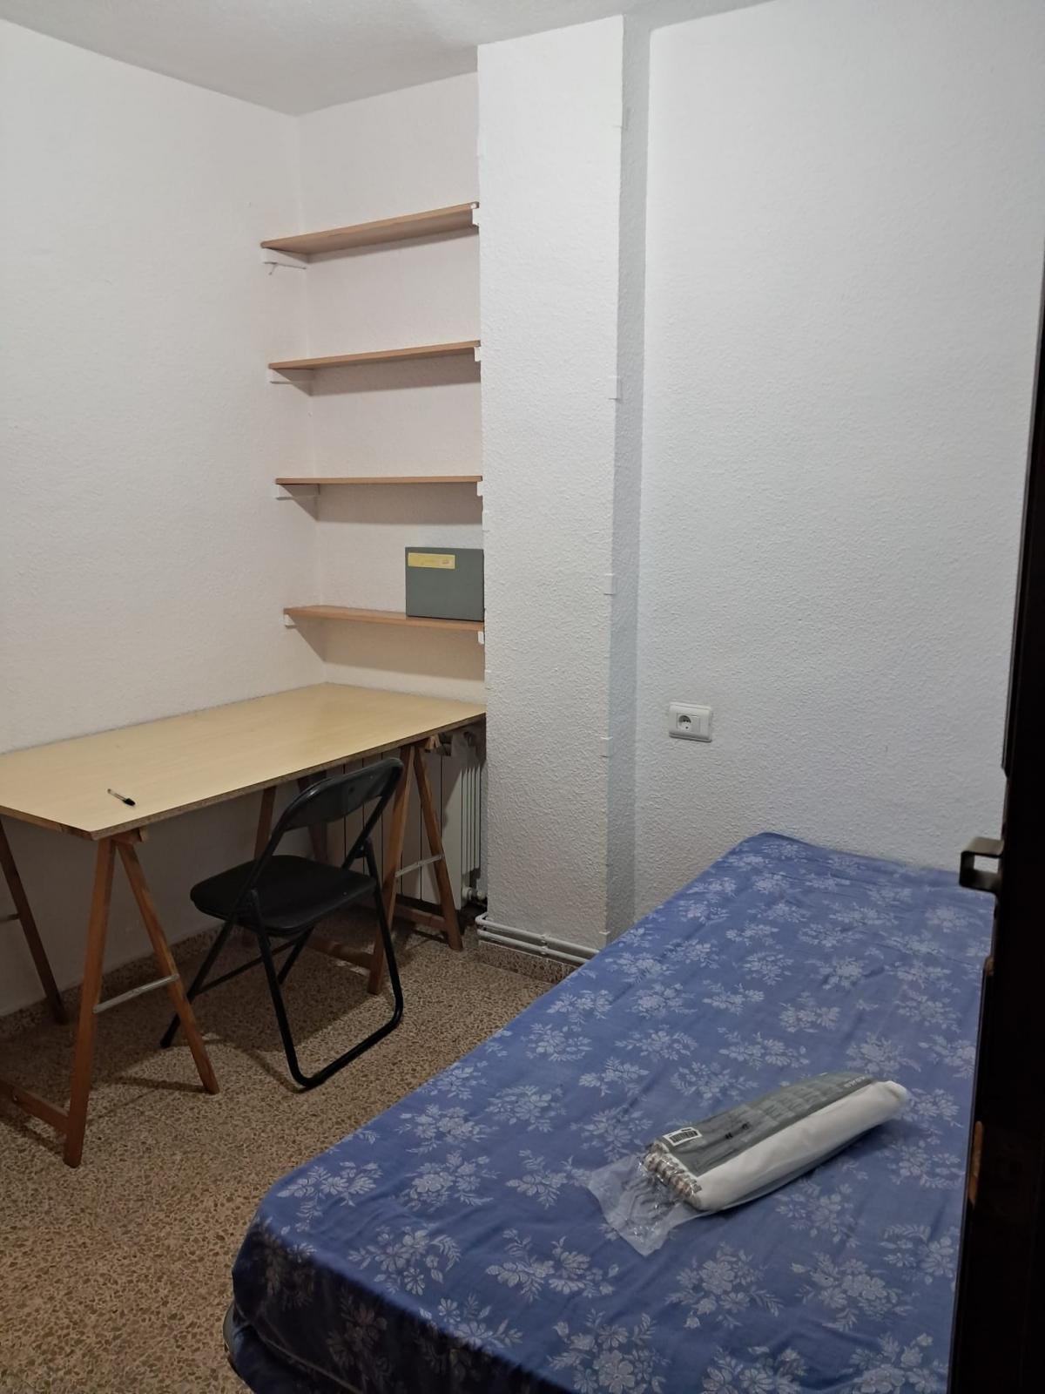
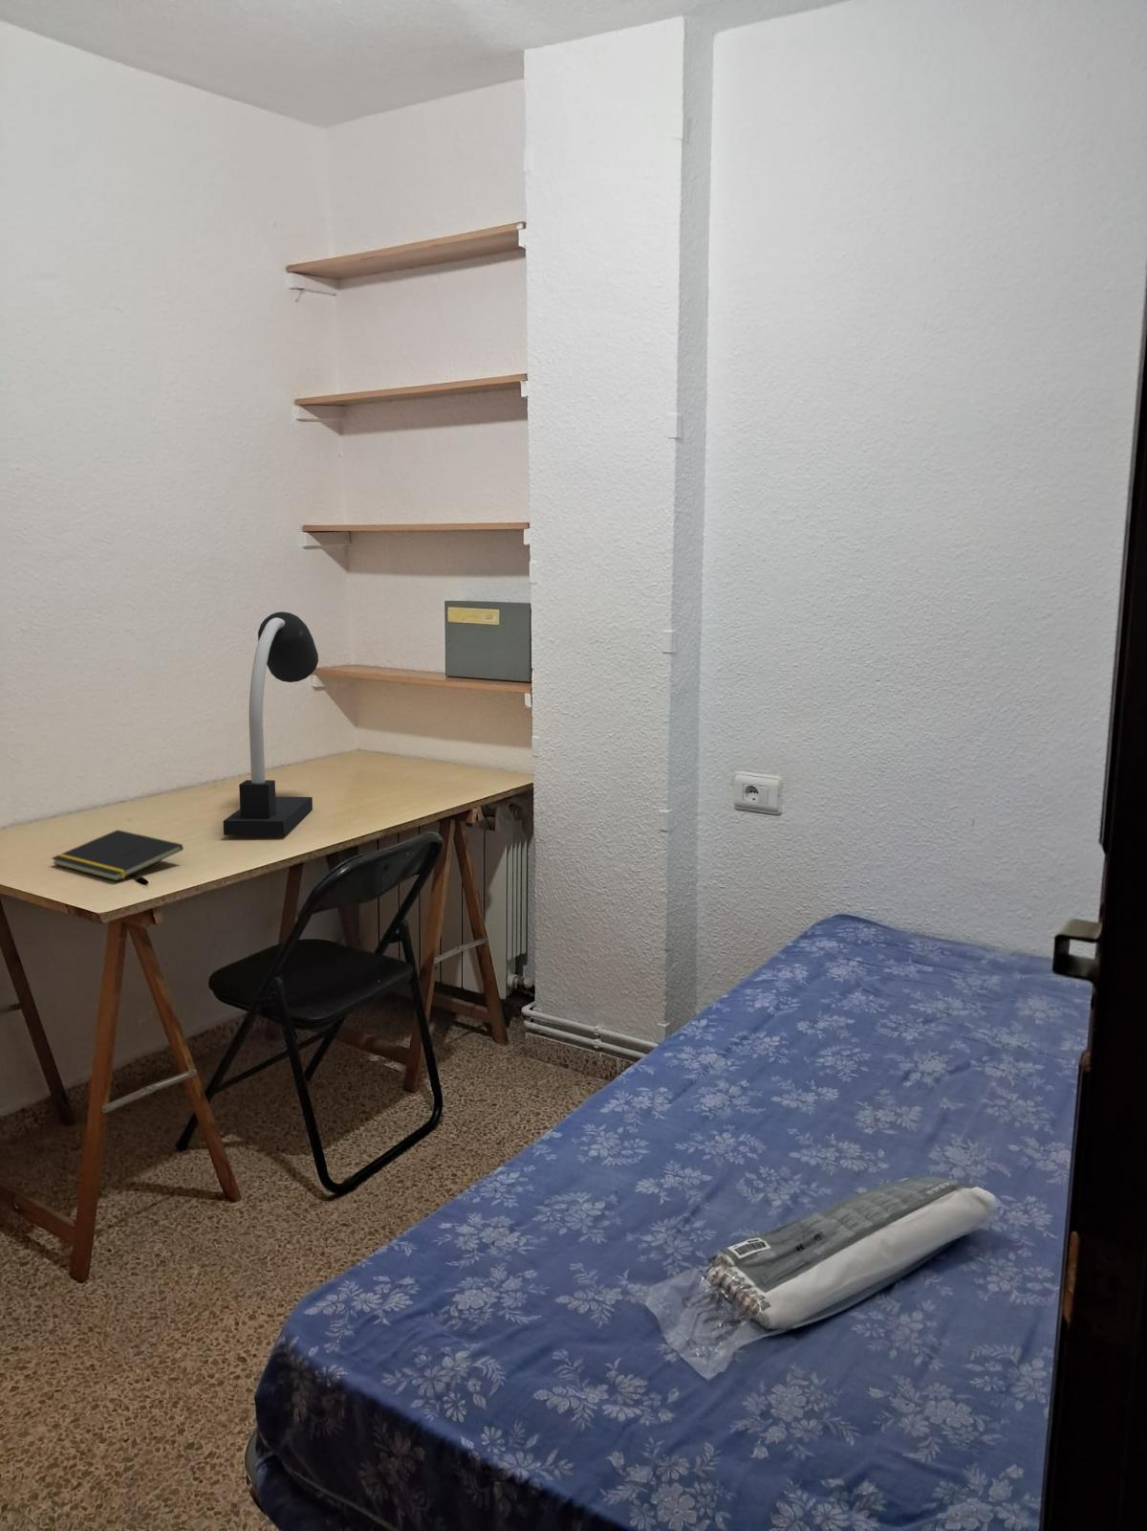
+ notepad [51,828,184,881]
+ desk lamp [223,610,319,837]
